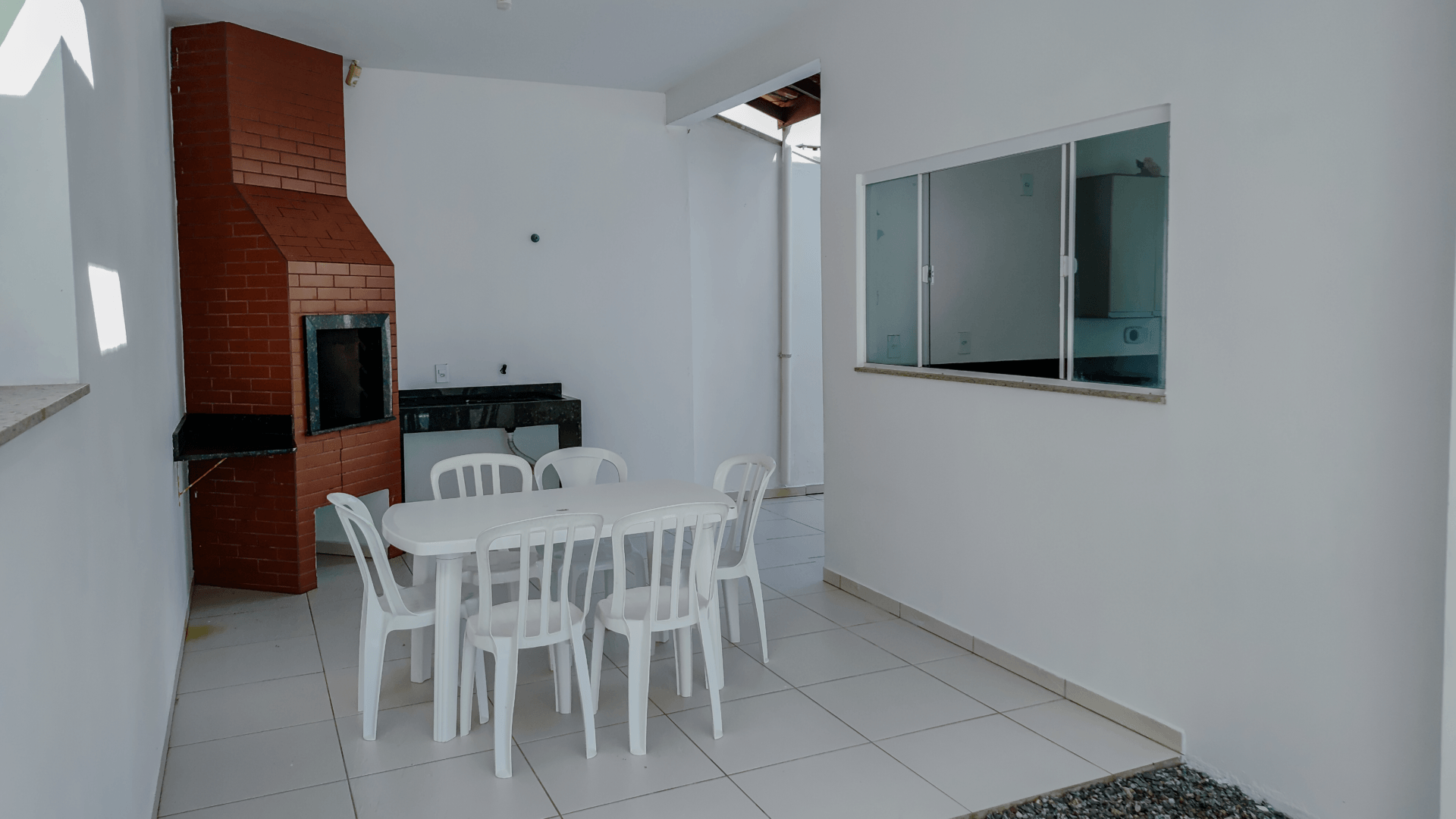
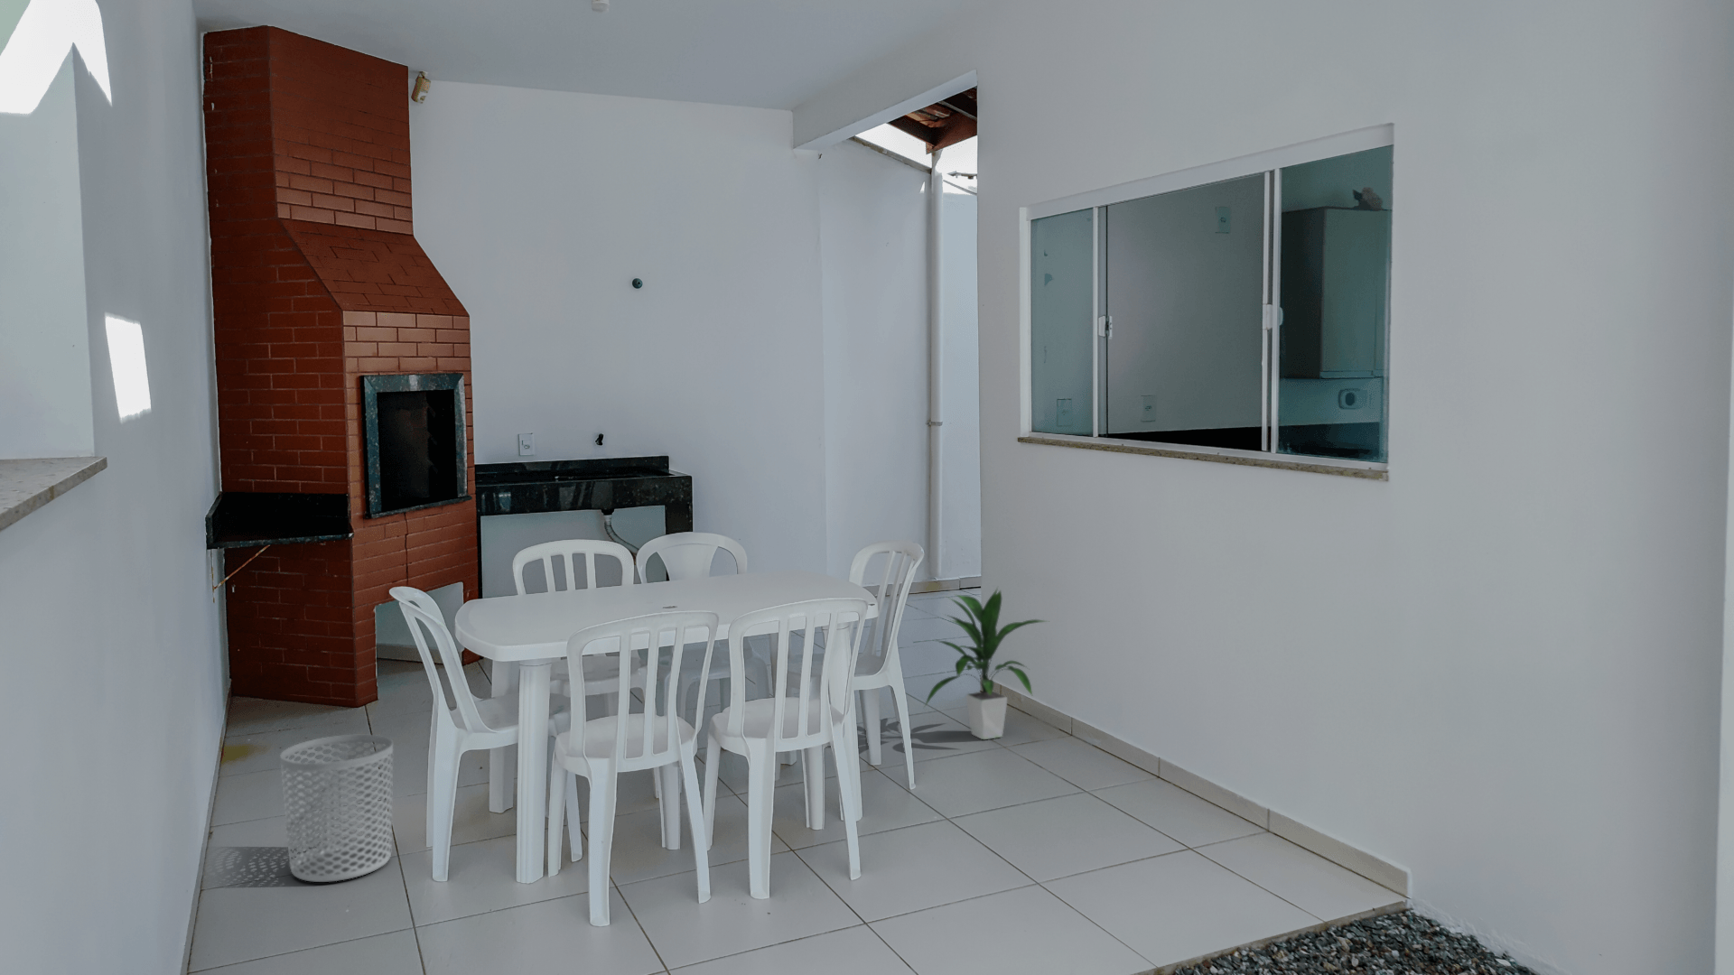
+ waste bin [279,735,394,883]
+ indoor plant [923,586,1049,740]
